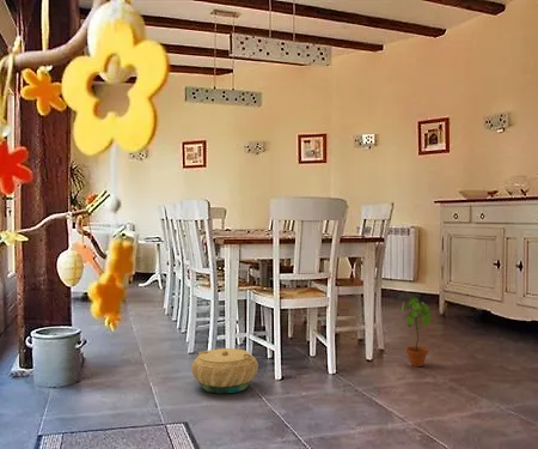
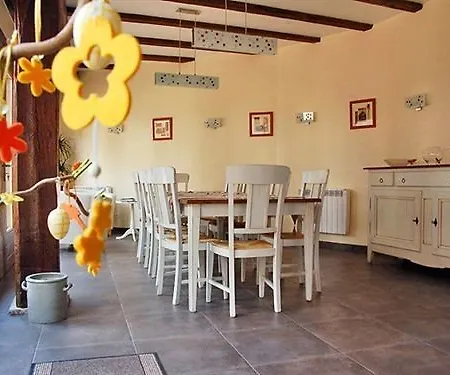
- basket [190,347,259,395]
- potted plant [401,297,433,368]
